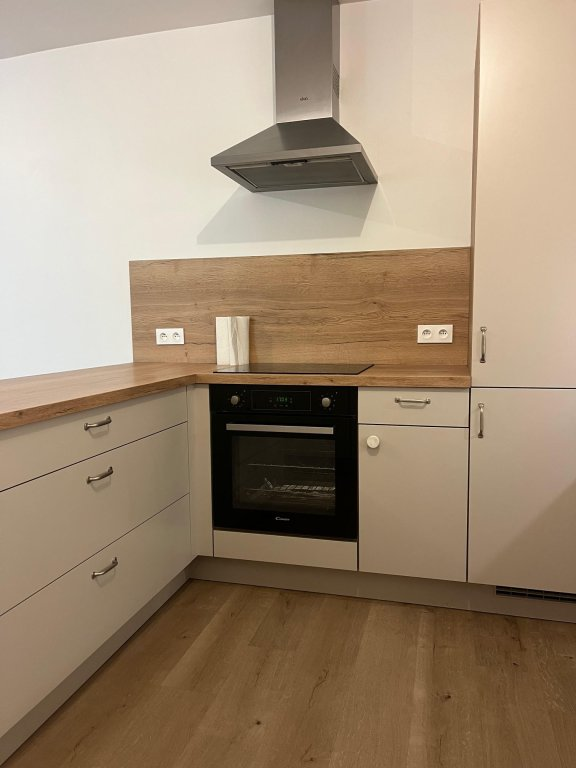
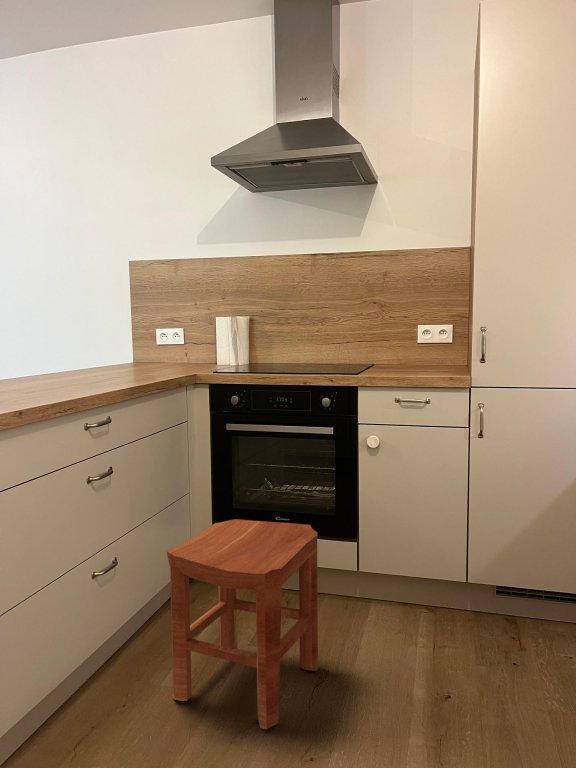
+ stool [166,518,319,731]
